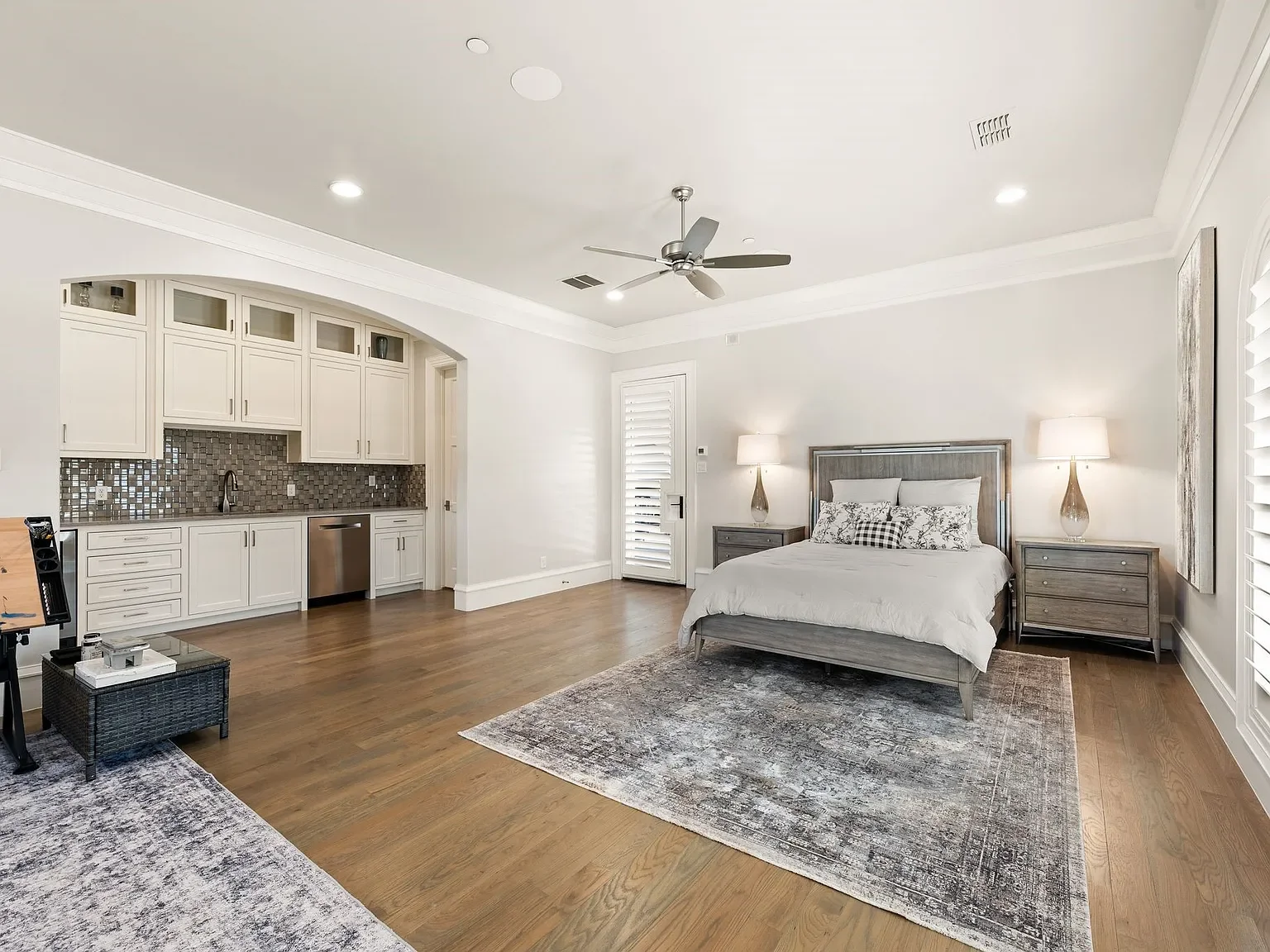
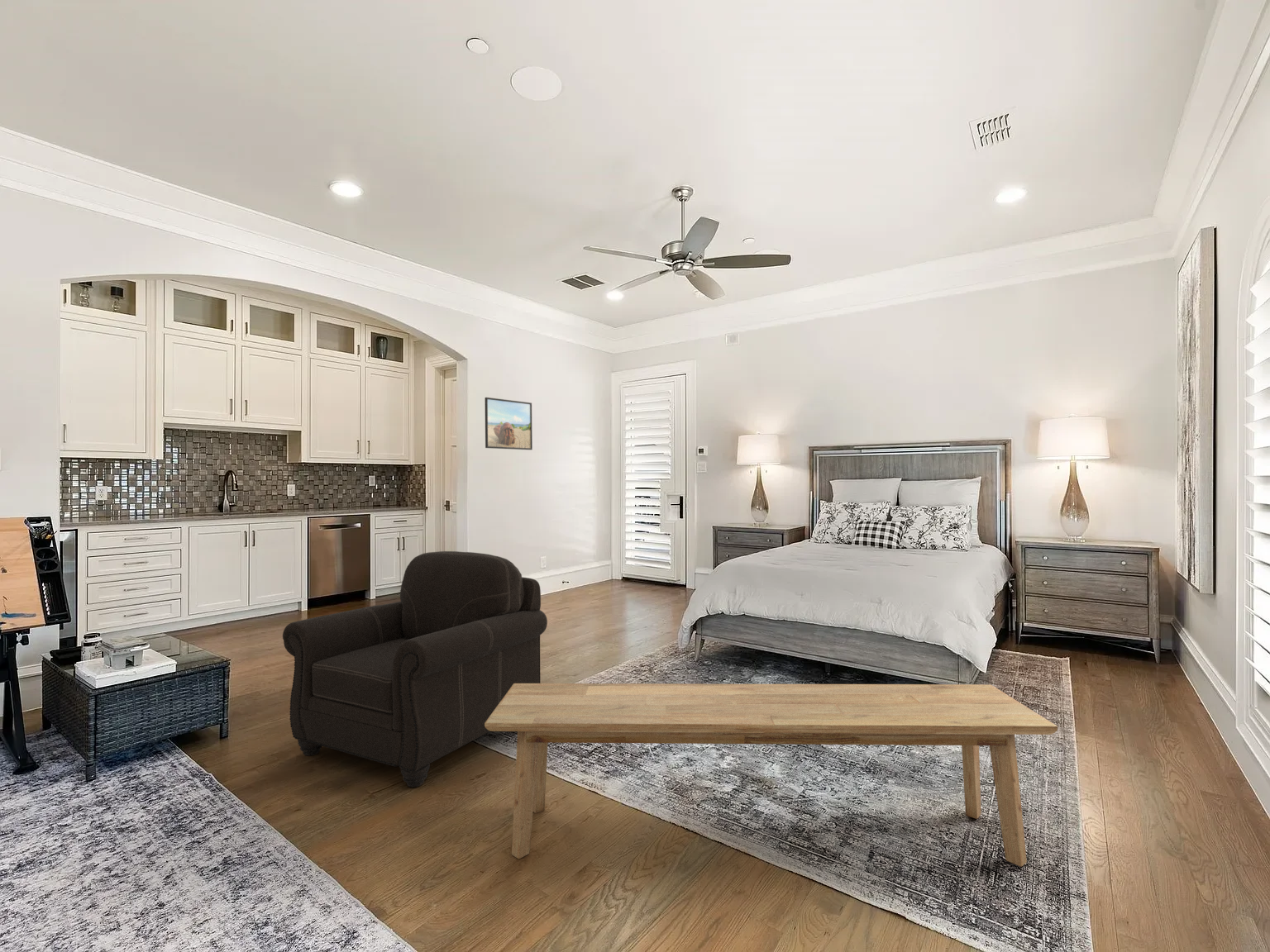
+ armchair [282,550,548,788]
+ bench [485,683,1058,868]
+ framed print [484,397,533,450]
